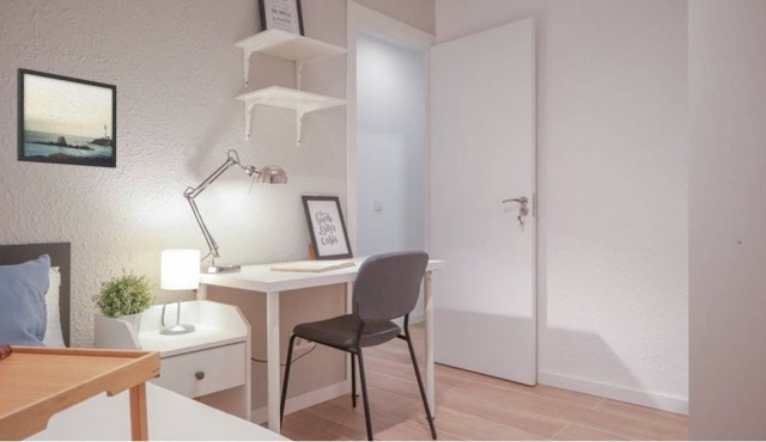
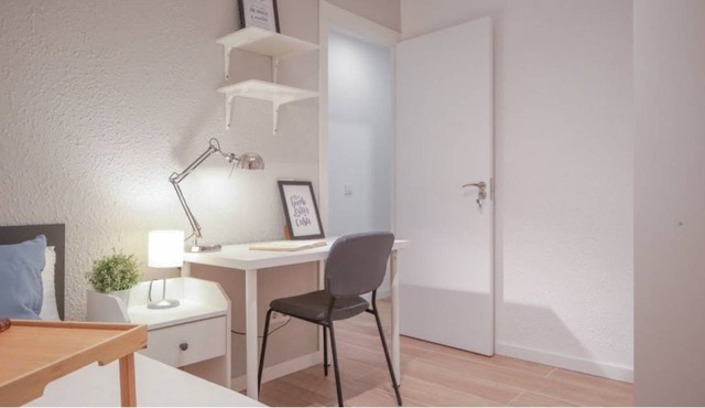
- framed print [16,67,117,170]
